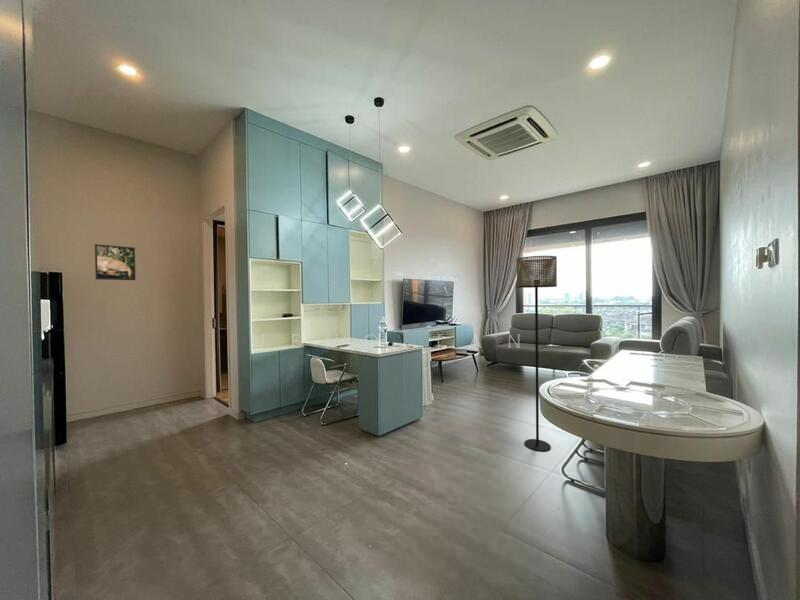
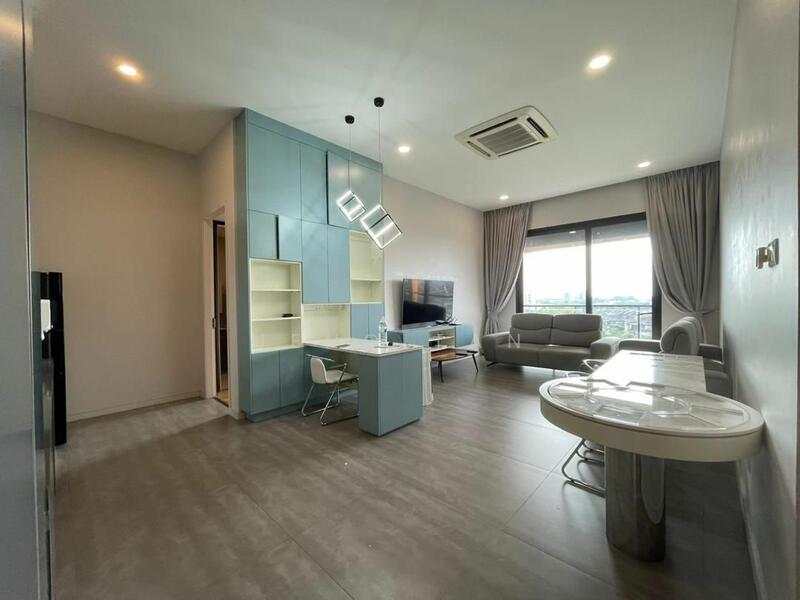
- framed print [94,243,137,281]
- floor lamp [516,255,558,452]
